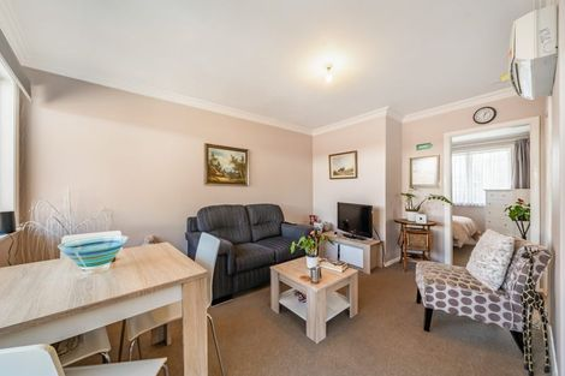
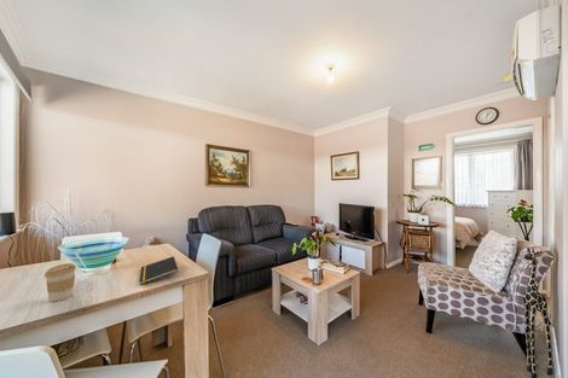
+ notepad [138,256,179,285]
+ coffee cup [44,262,77,302]
